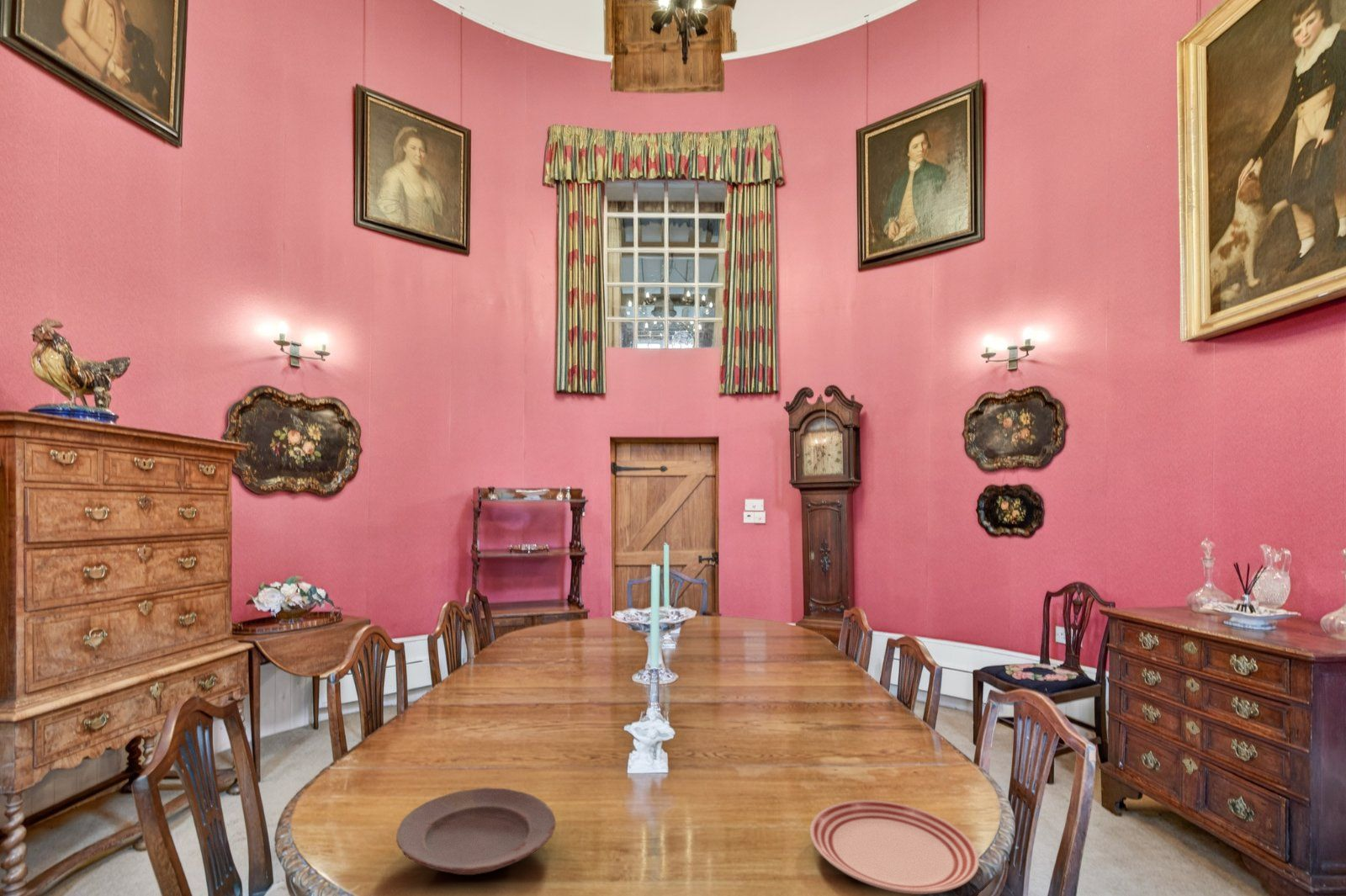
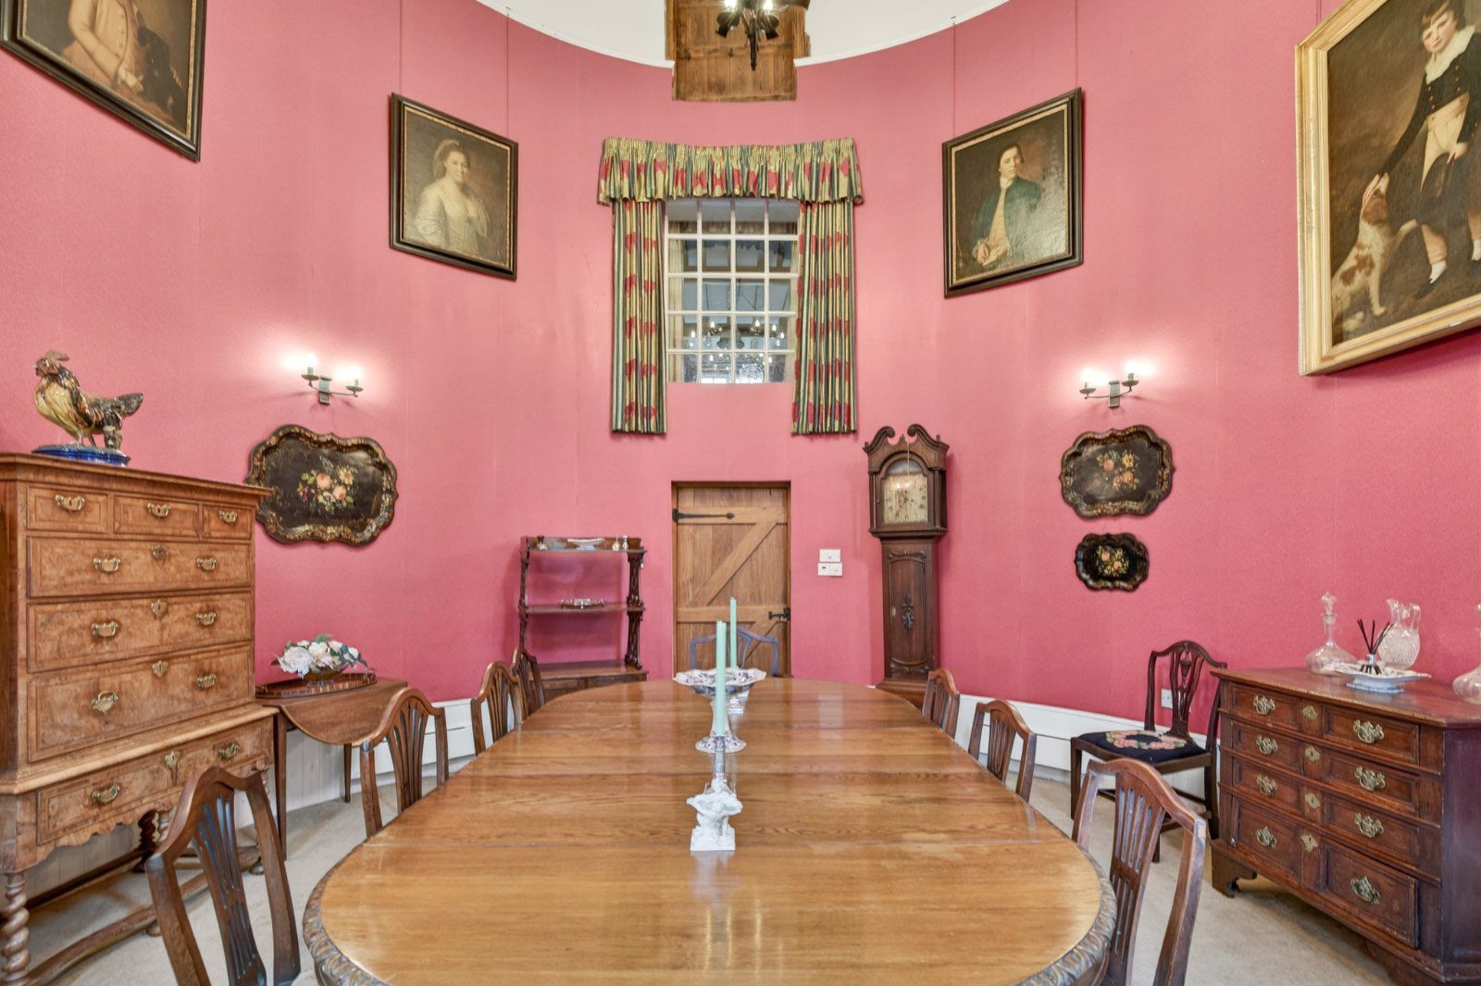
- plate [395,787,556,876]
- dinner plate [809,799,980,895]
